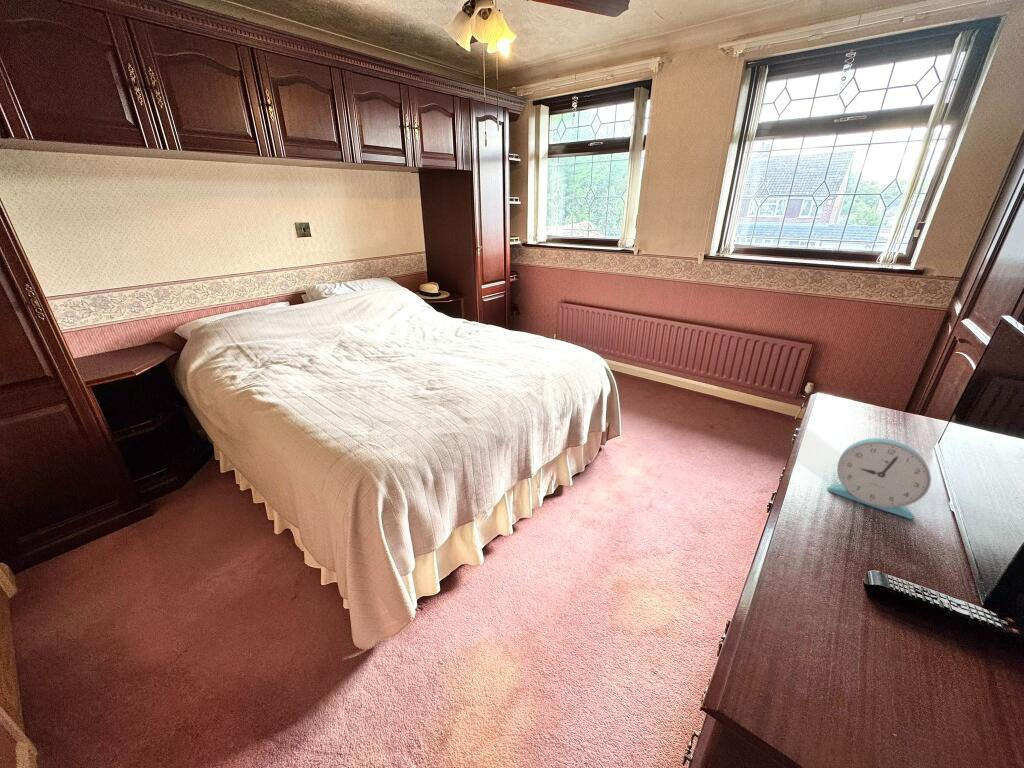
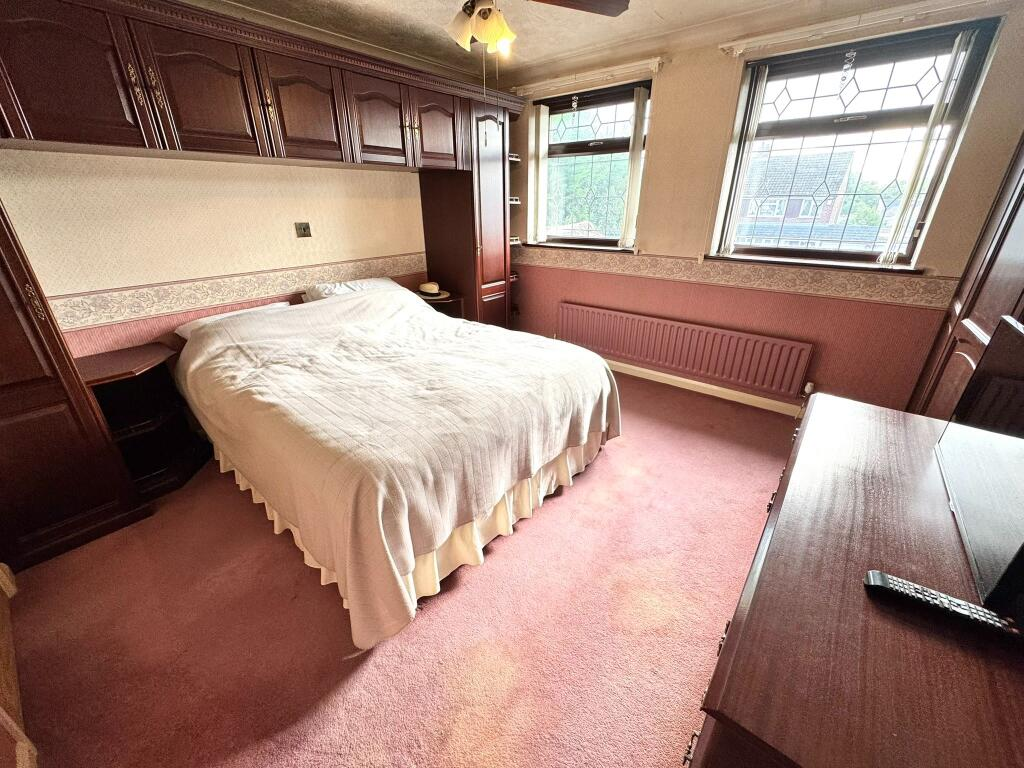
- alarm clock [826,437,932,520]
